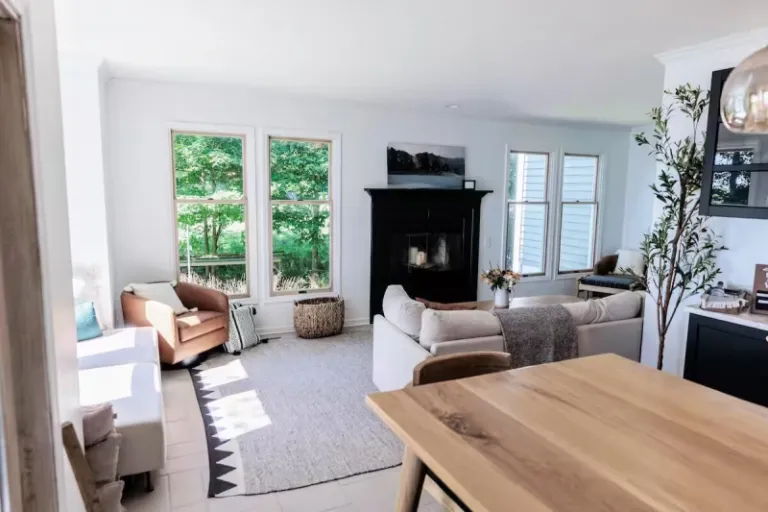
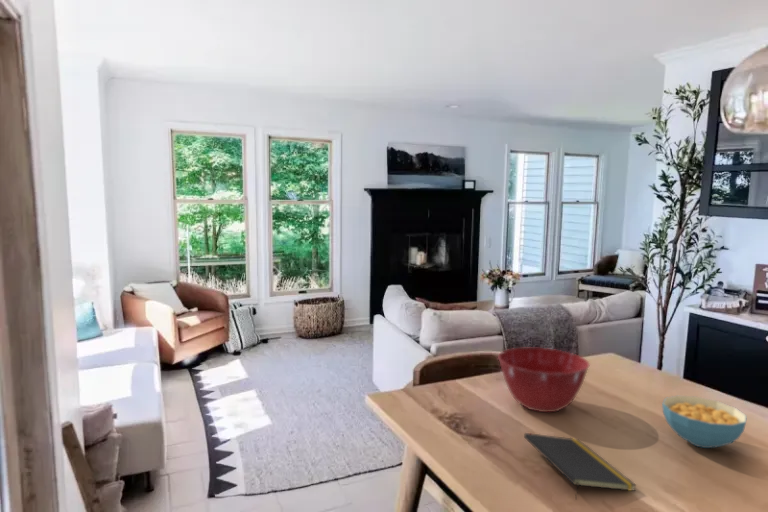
+ cereal bowl [661,395,748,449]
+ notepad [523,432,638,501]
+ mixing bowl [497,347,591,413]
